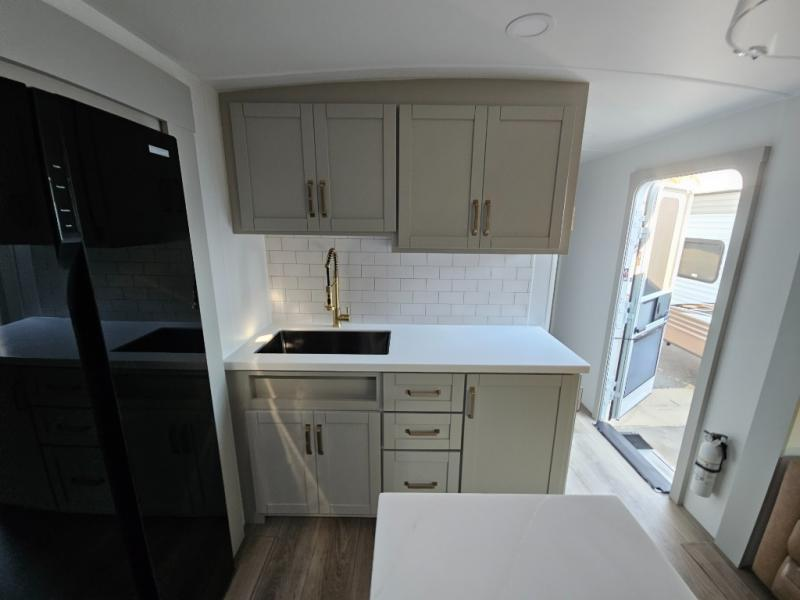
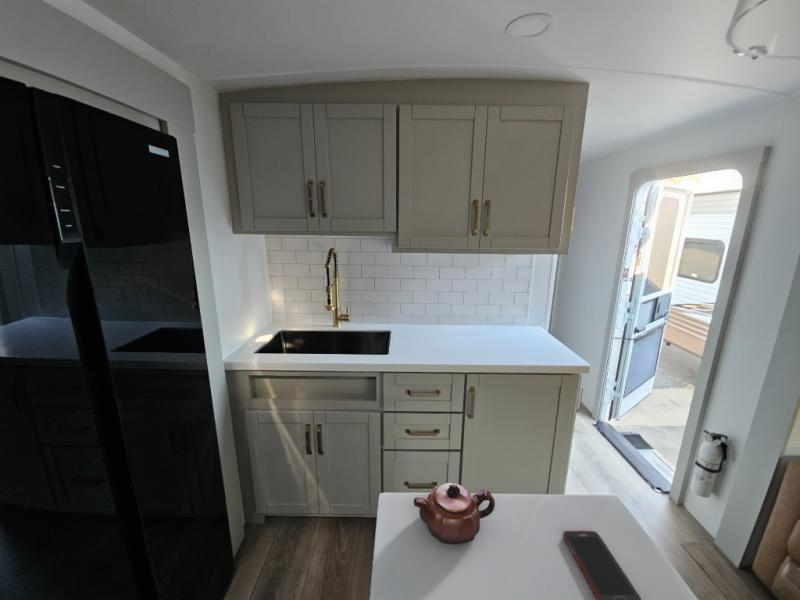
+ cell phone [562,530,643,600]
+ teapot [413,482,496,545]
